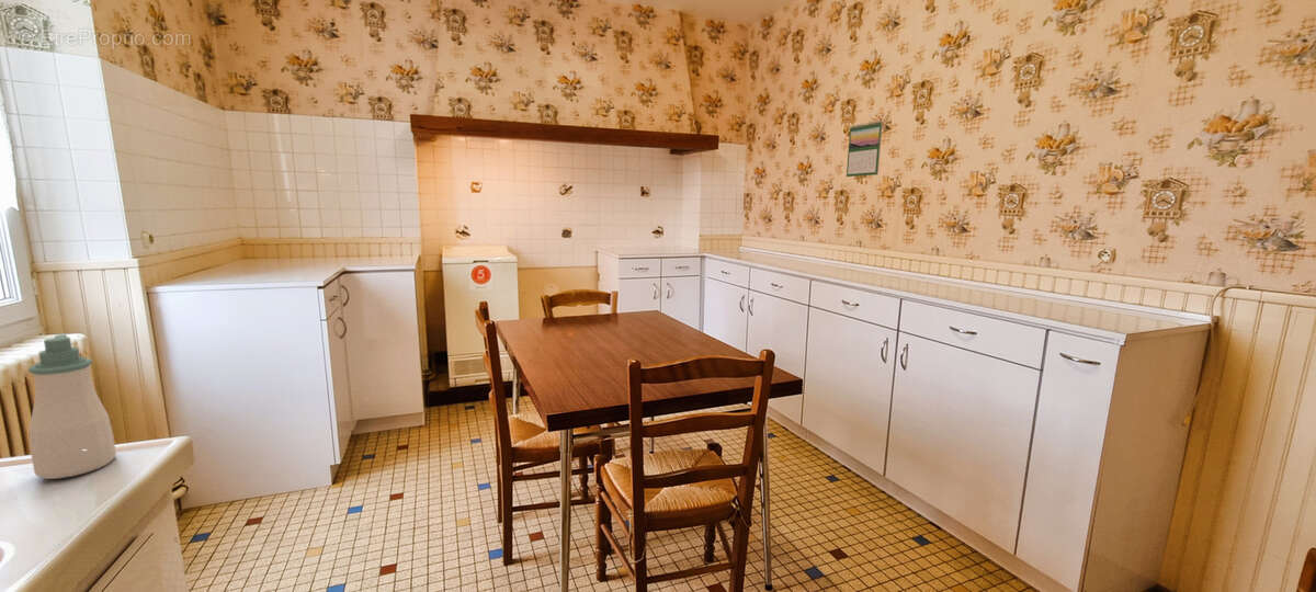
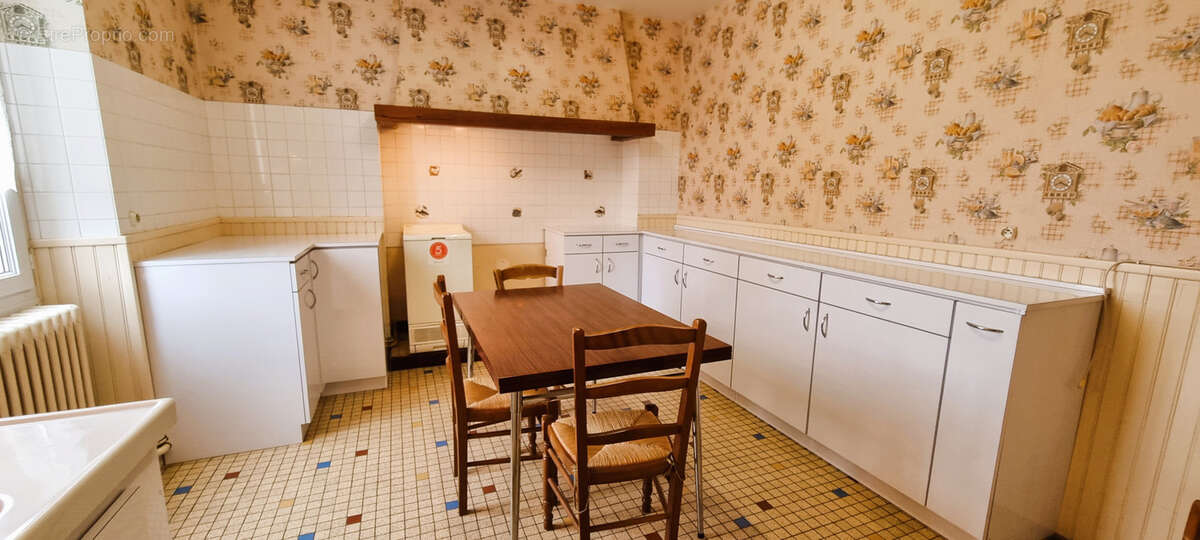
- calendar [846,119,884,178]
- soap bottle [27,333,117,480]
